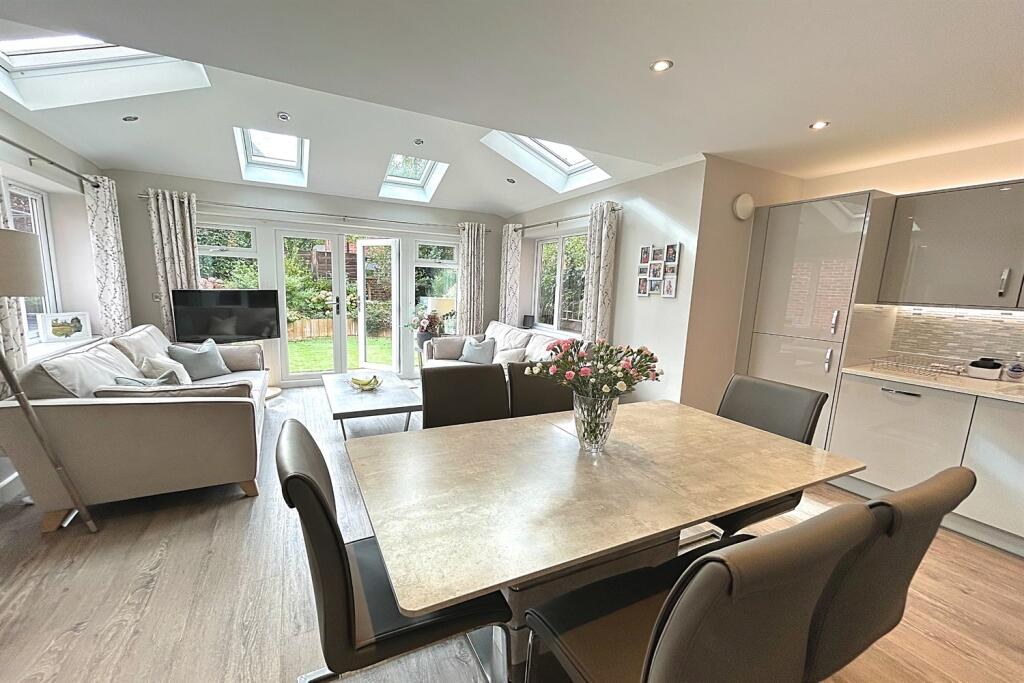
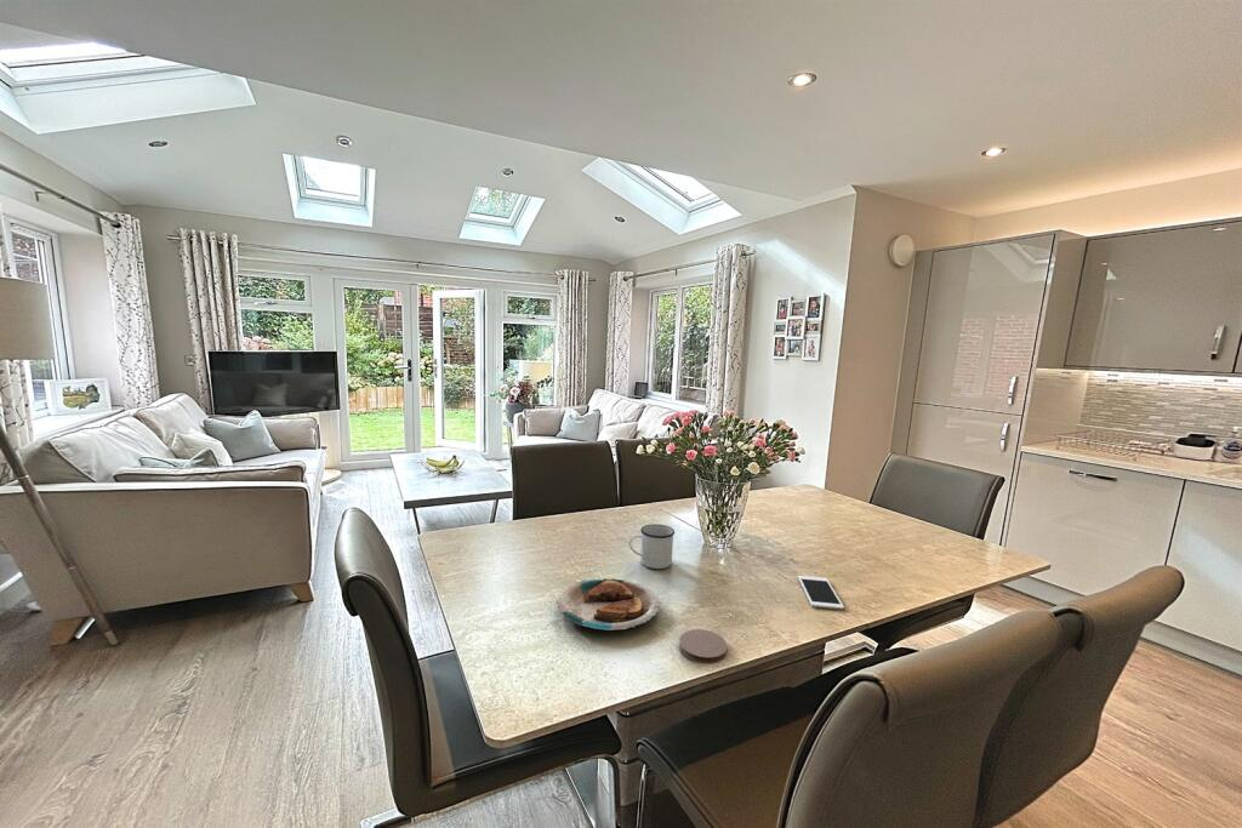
+ plate [556,578,661,632]
+ mug [628,523,676,570]
+ coaster [678,628,729,664]
+ cell phone [797,575,845,611]
